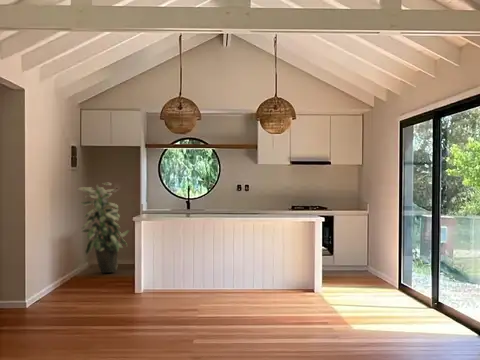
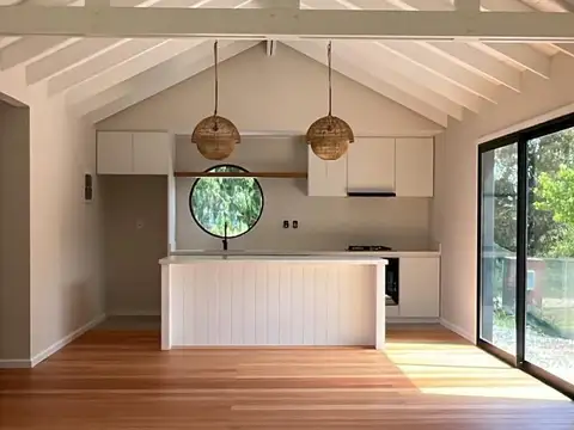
- indoor plant [76,182,131,274]
